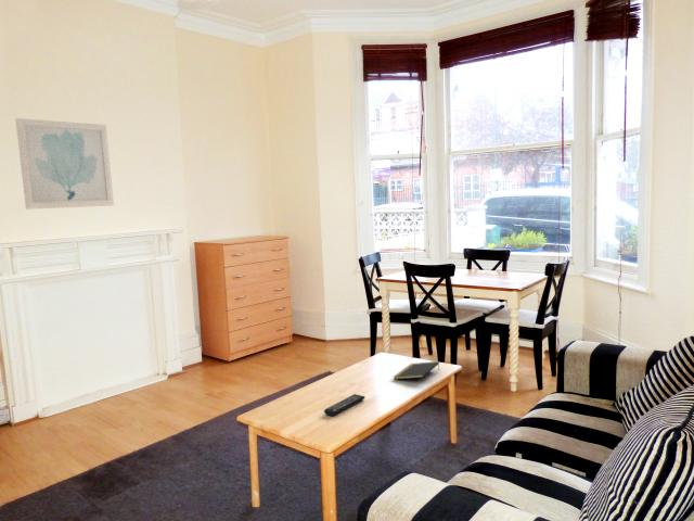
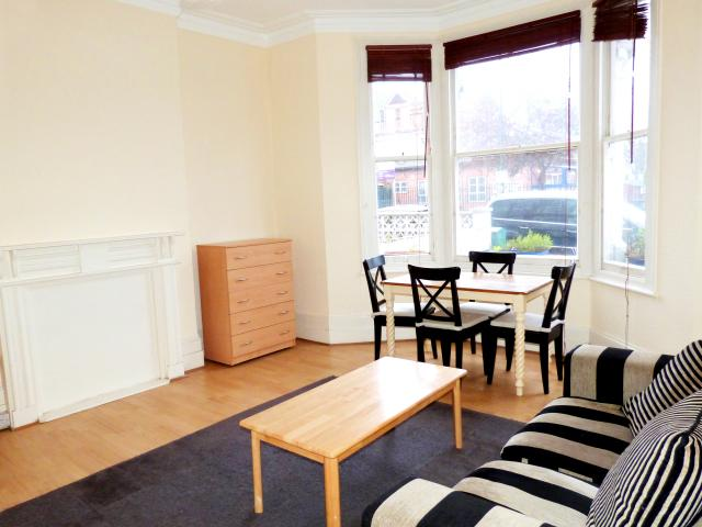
- notepad [393,360,440,380]
- remote control [323,393,365,417]
- wall art [15,117,115,211]
